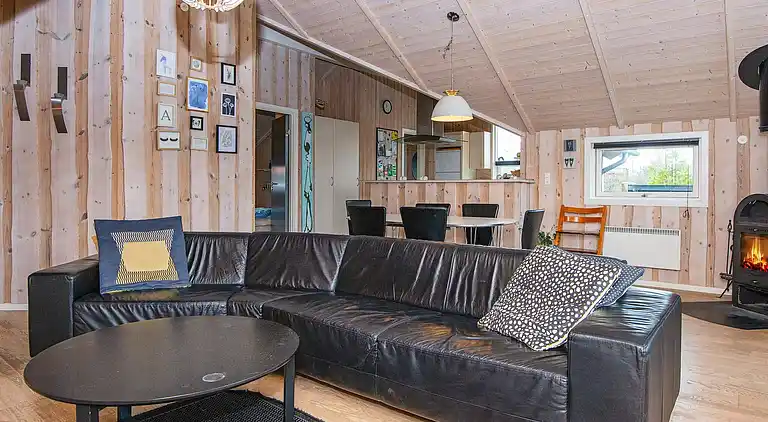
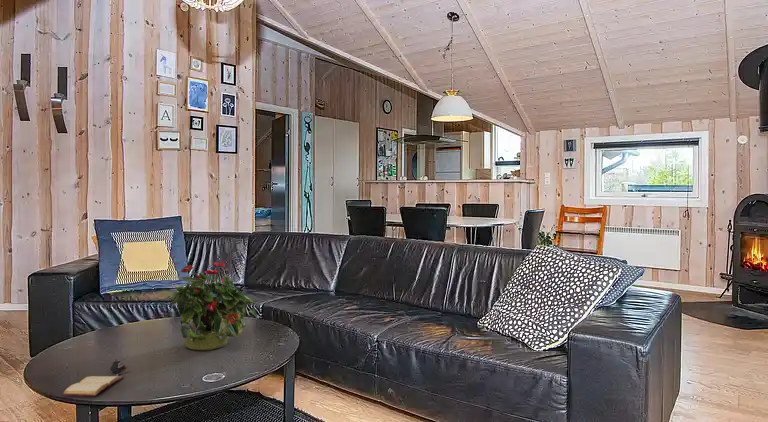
+ book [60,359,132,397]
+ potted plant [168,260,259,351]
